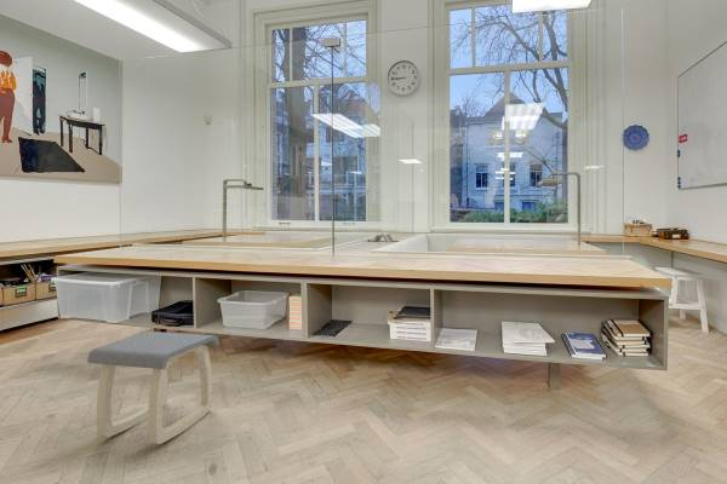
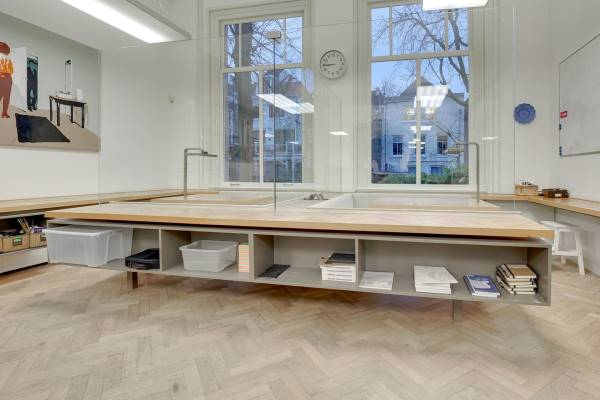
- stool [86,330,221,445]
